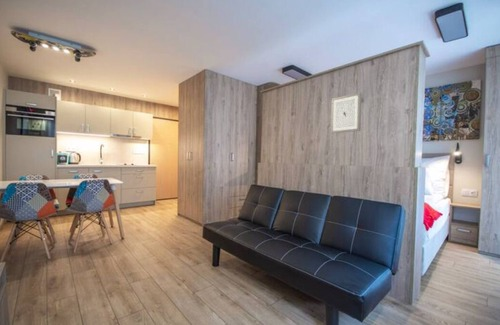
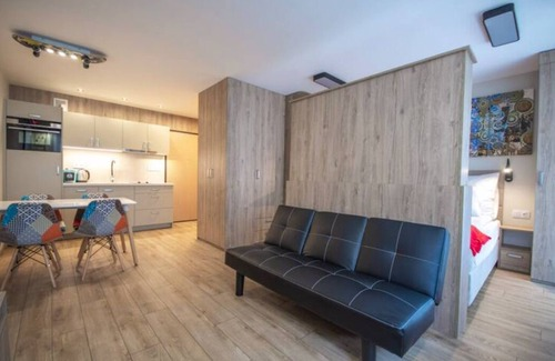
- wall art [330,92,362,134]
